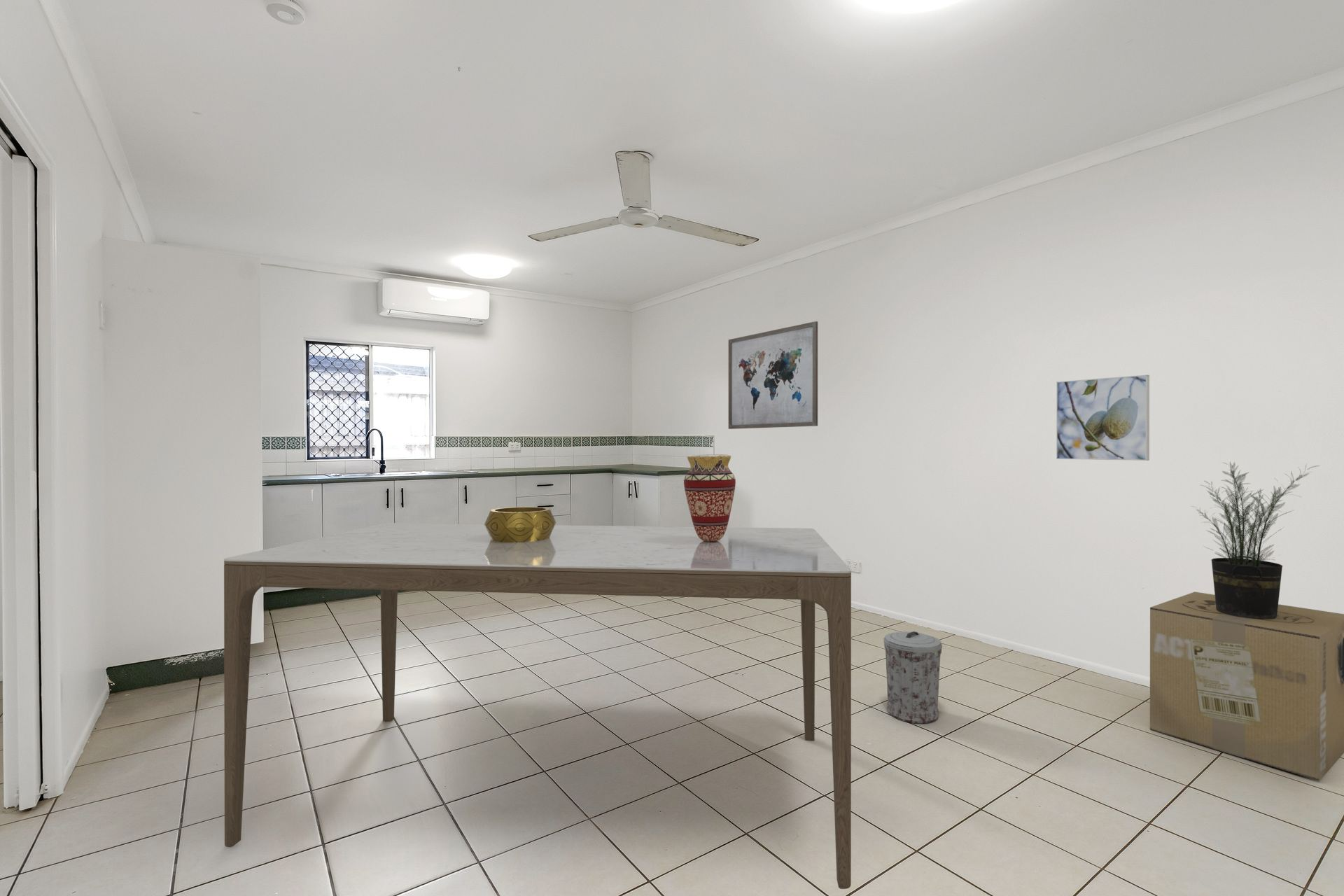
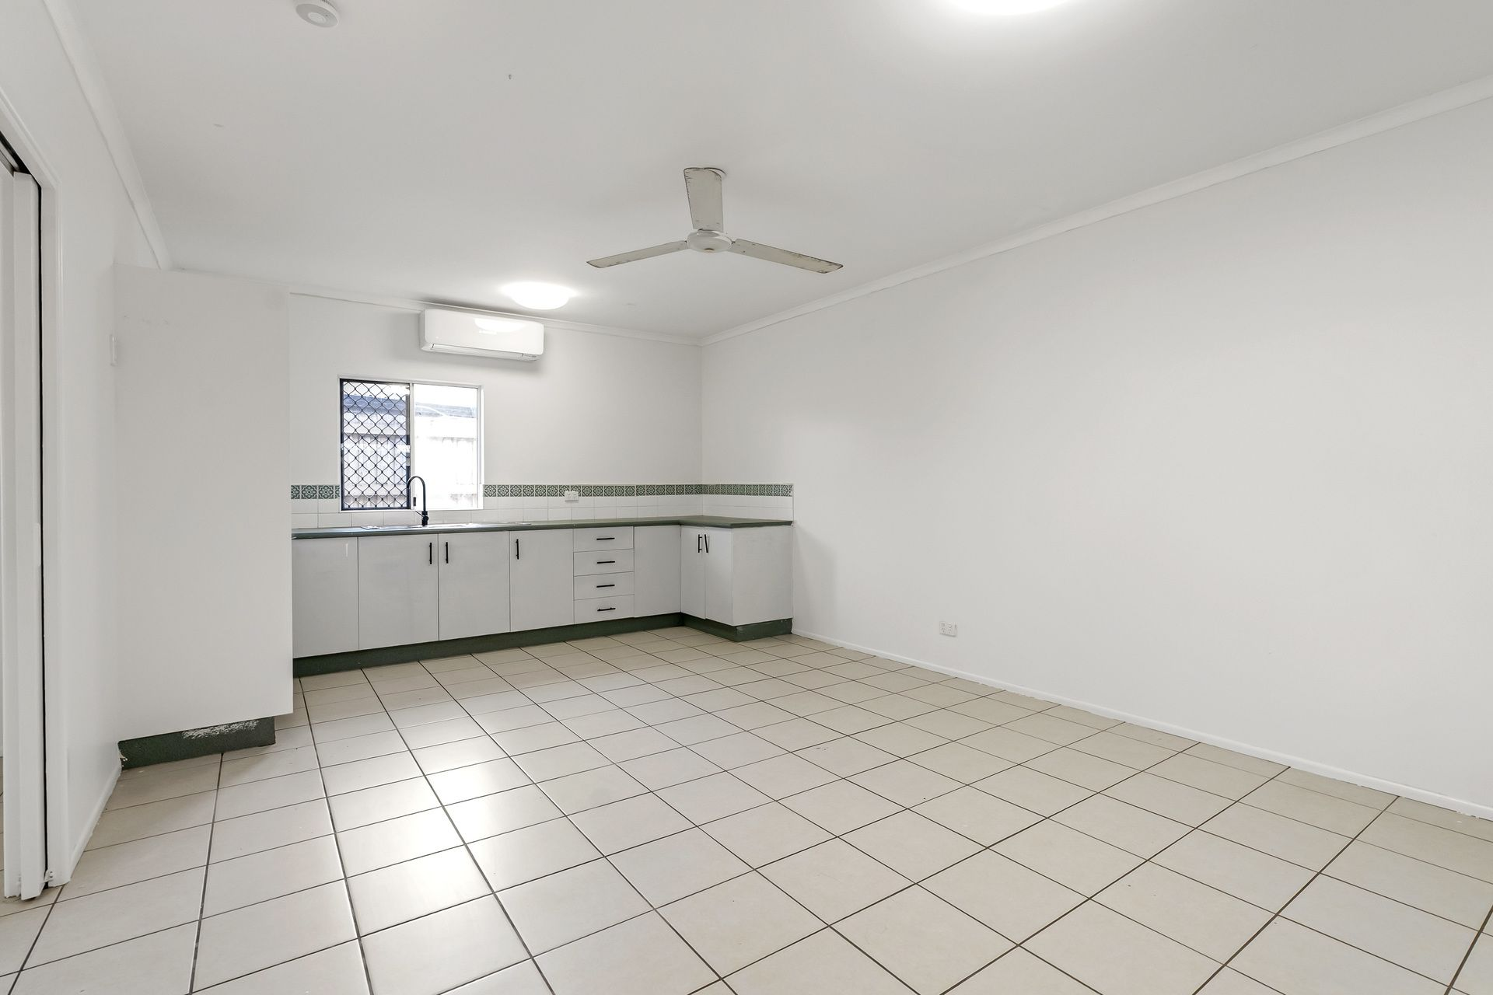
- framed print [1056,374,1150,461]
- decorative bowl [484,506,556,542]
- trash can [883,631,943,724]
- dining table [223,522,852,890]
- vase [683,454,736,542]
- wall art [728,321,818,430]
- potted plant [1191,462,1321,619]
- cardboard box [1149,591,1344,782]
